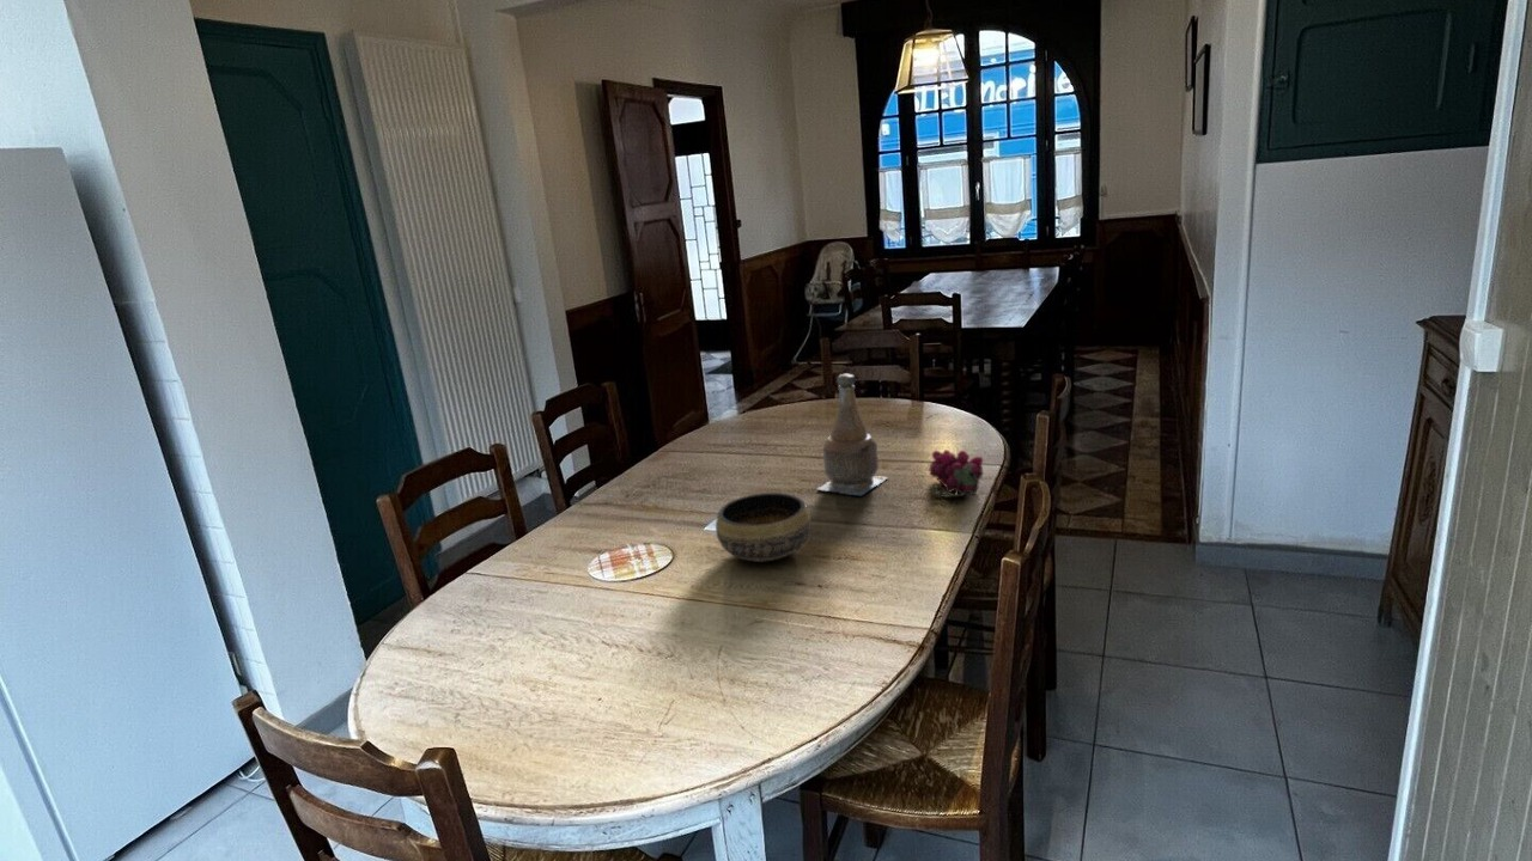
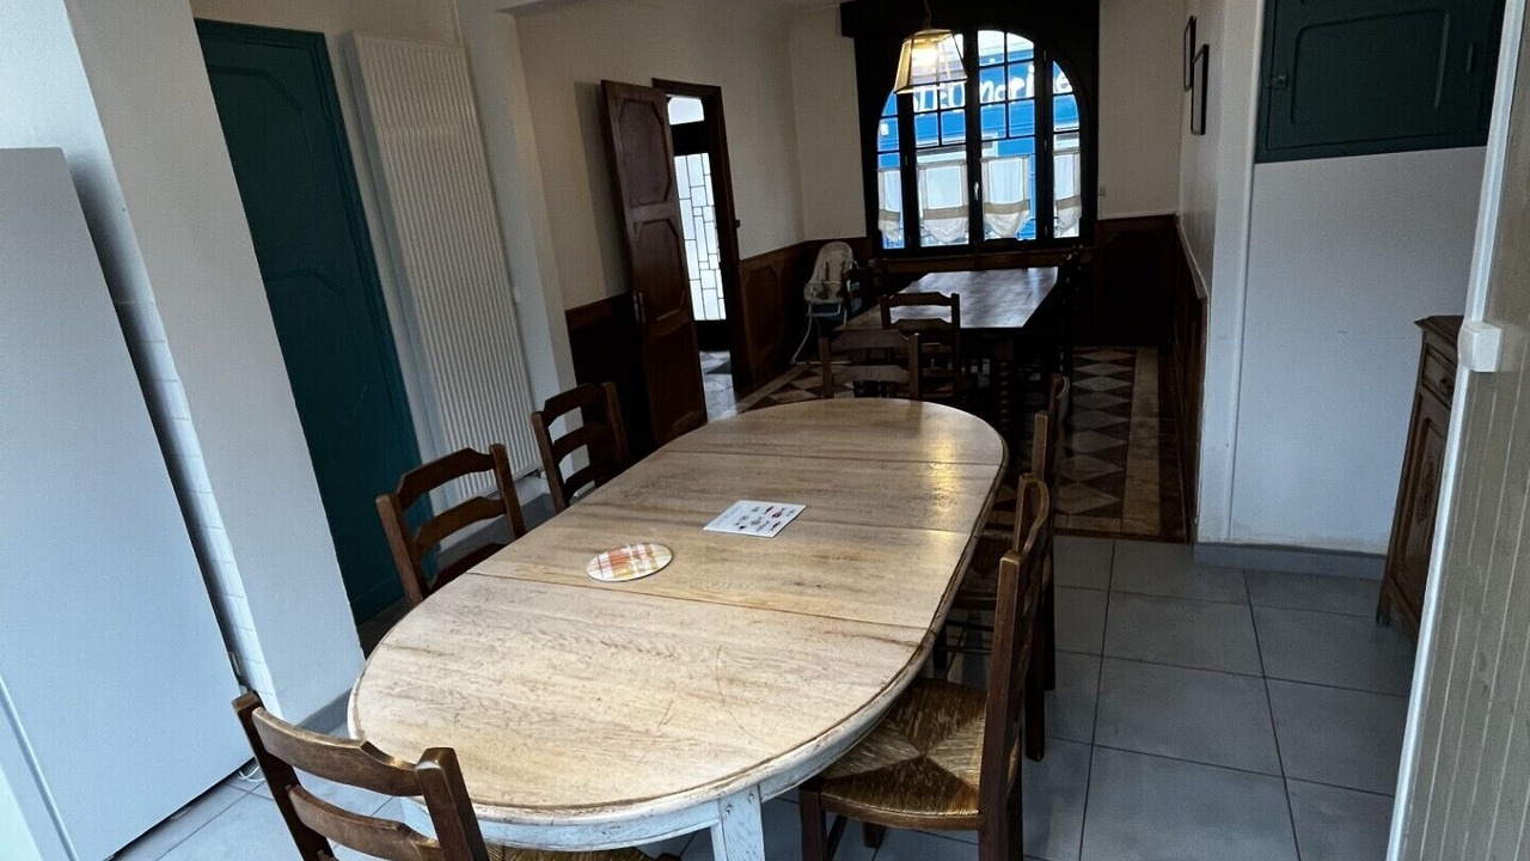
- bottle [816,373,889,496]
- grapes [928,448,984,499]
- bowl [715,491,813,563]
